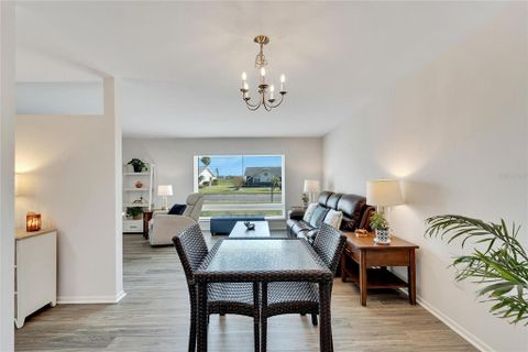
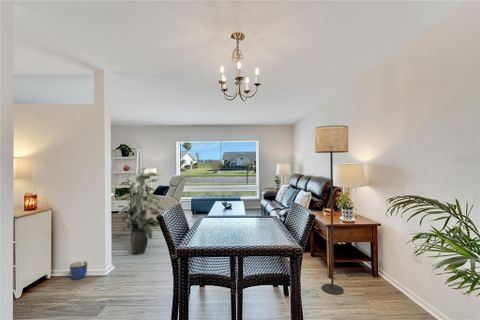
+ planter [69,260,89,280]
+ floor lamp [314,124,349,295]
+ indoor plant [117,167,166,256]
